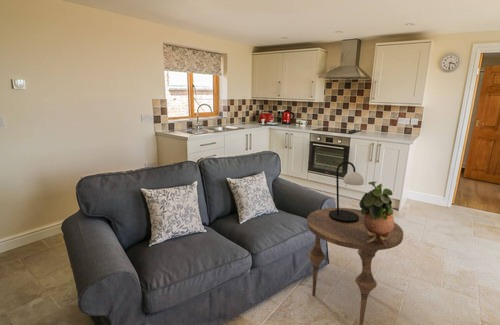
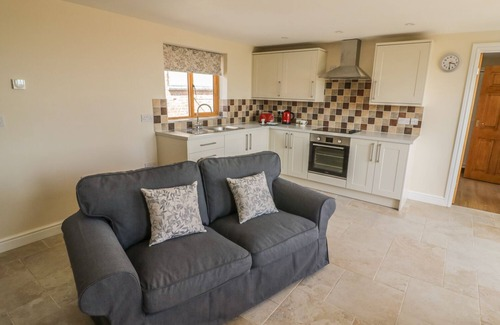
- table lamp [329,161,365,223]
- potted plant [358,181,395,246]
- side table [306,207,404,325]
